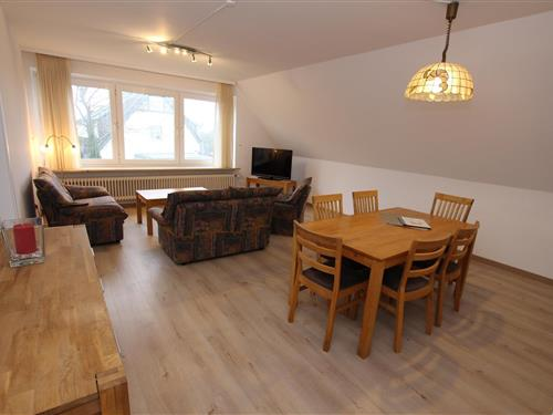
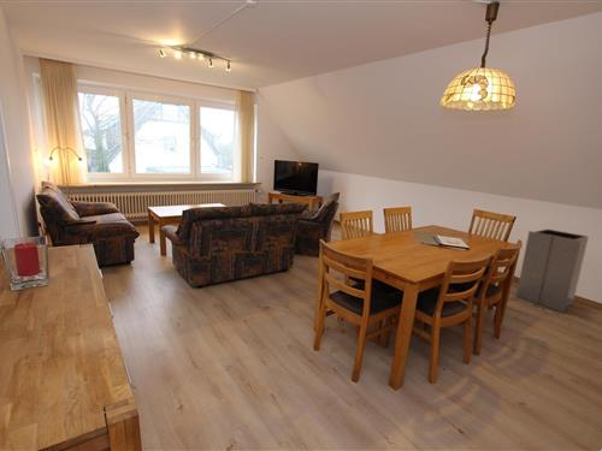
+ trash can [510,229,590,315]
